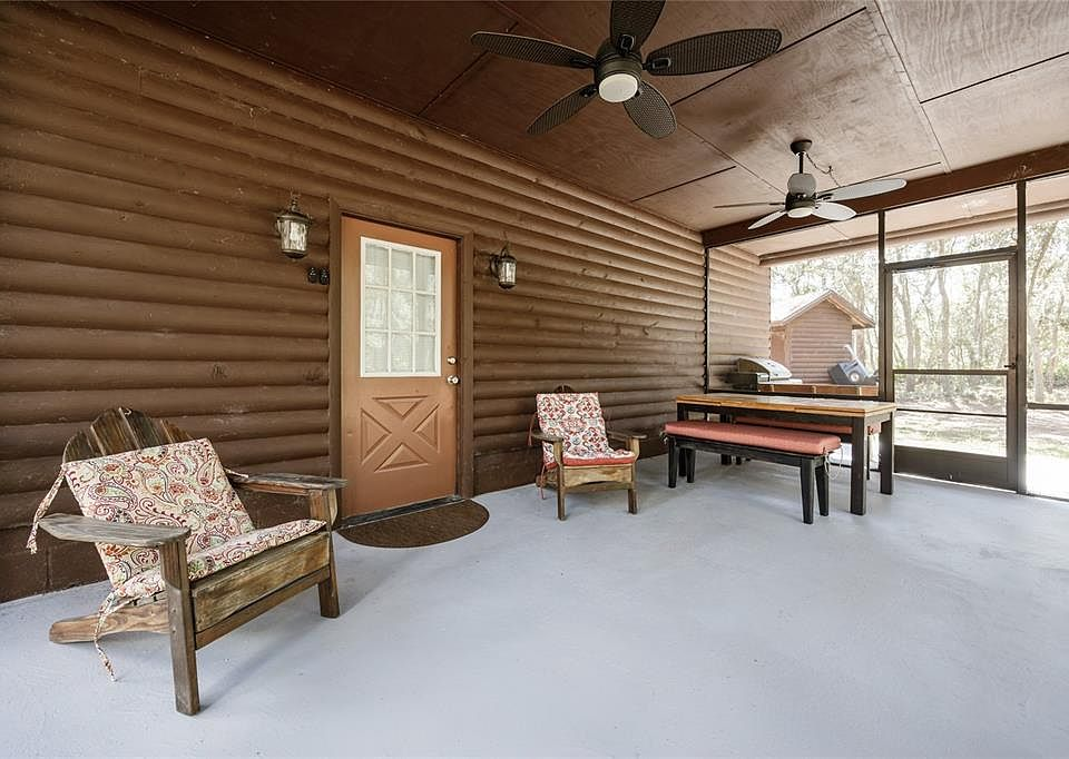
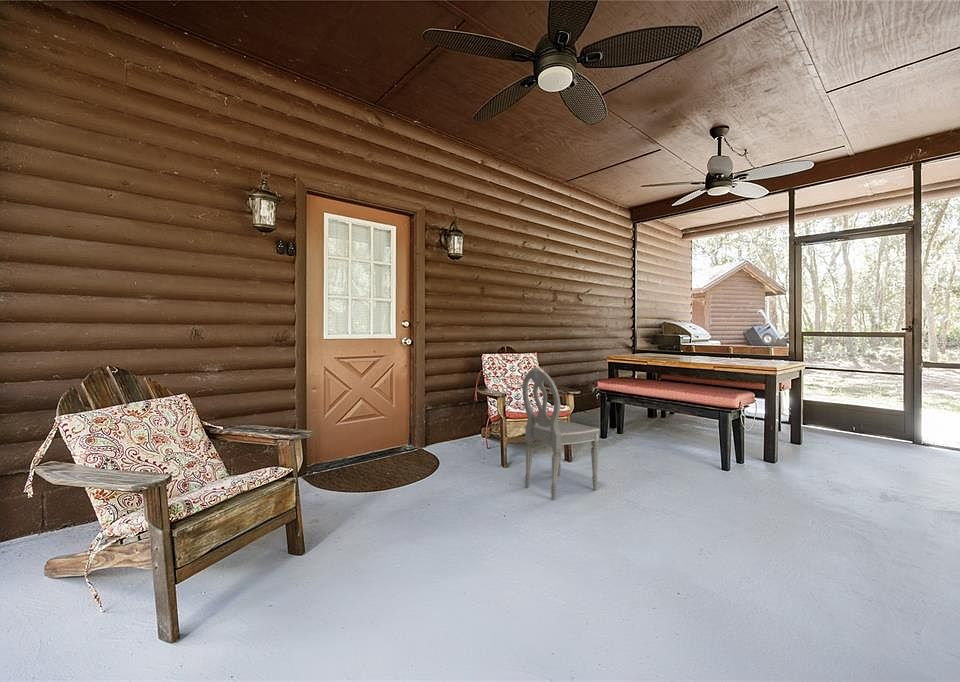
+ dining chair [521,365,601,500]
